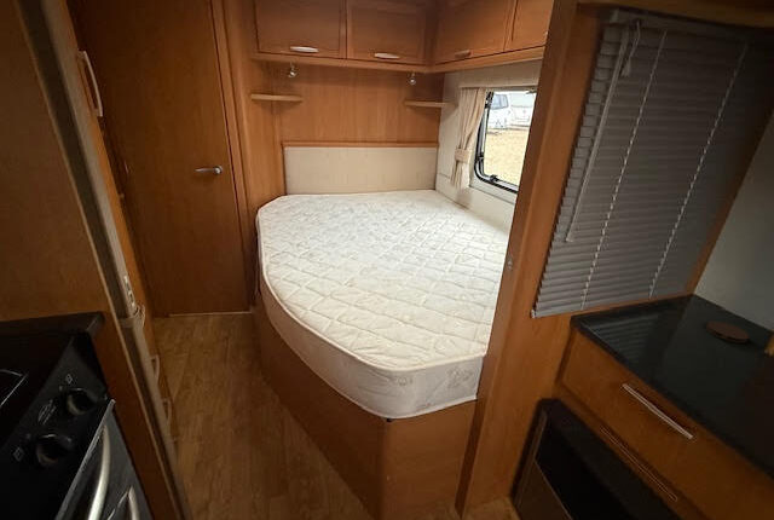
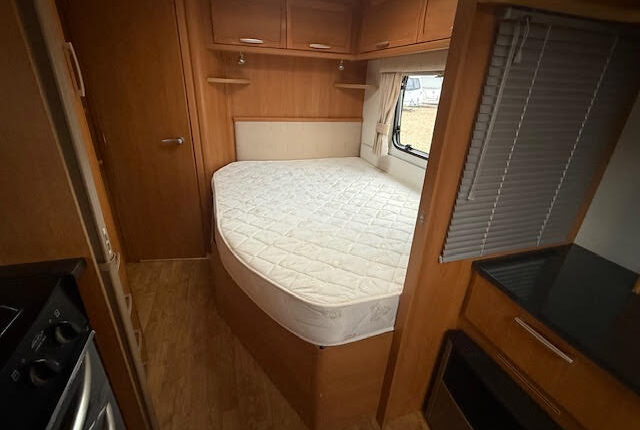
- coaster [705,320,750,343]
